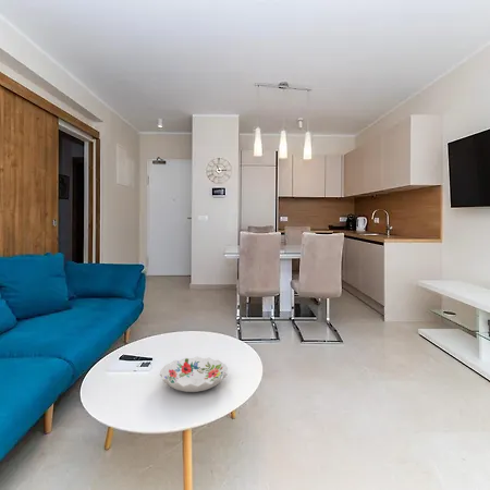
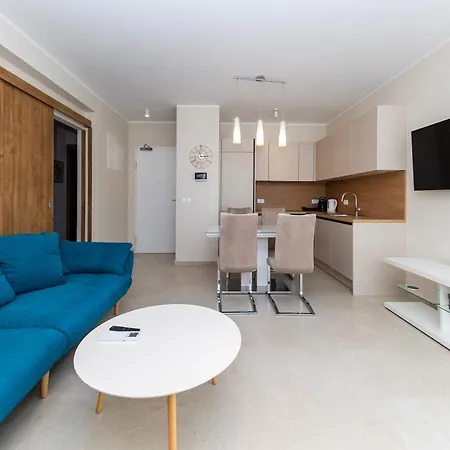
- decorative bowl [159,356,229,393]
